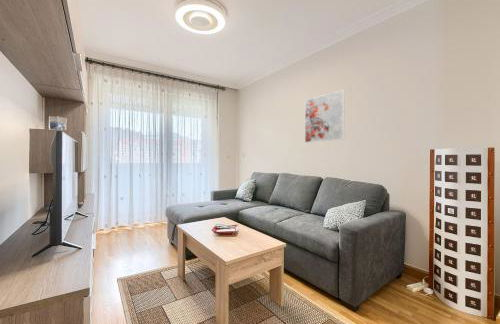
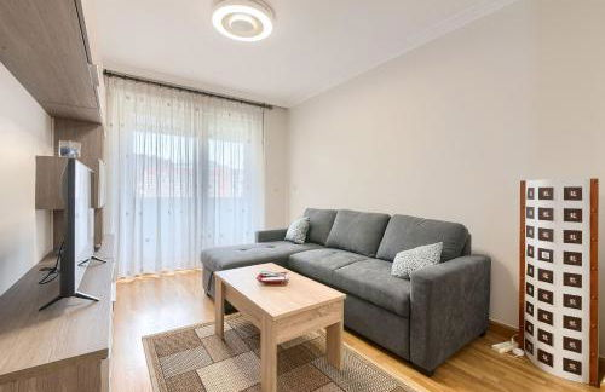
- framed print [304,89,346,144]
